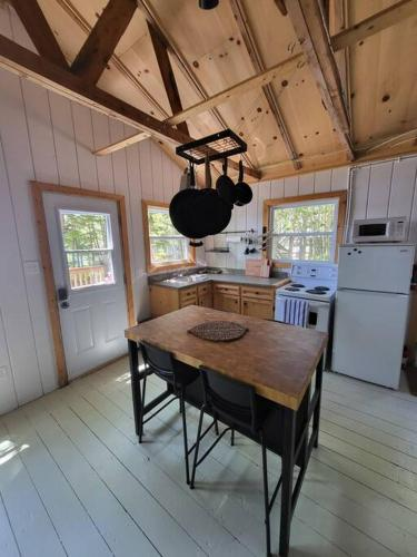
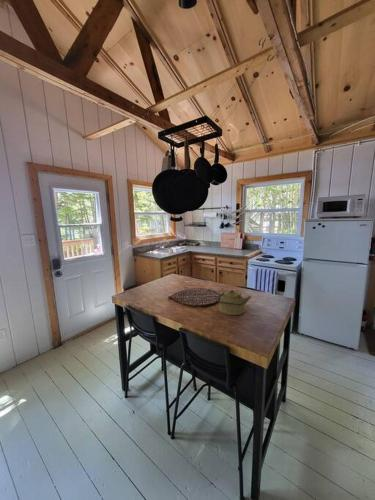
+ kettle [216,289,252,316]
